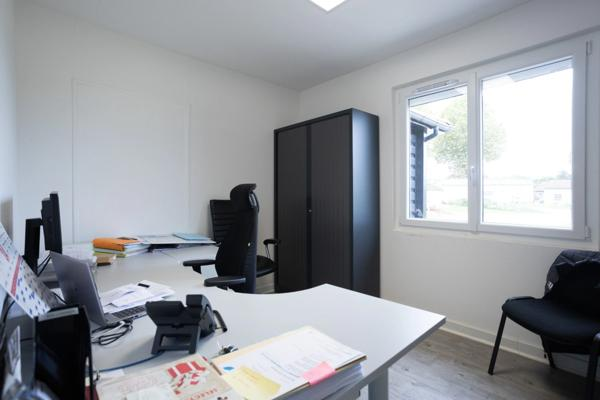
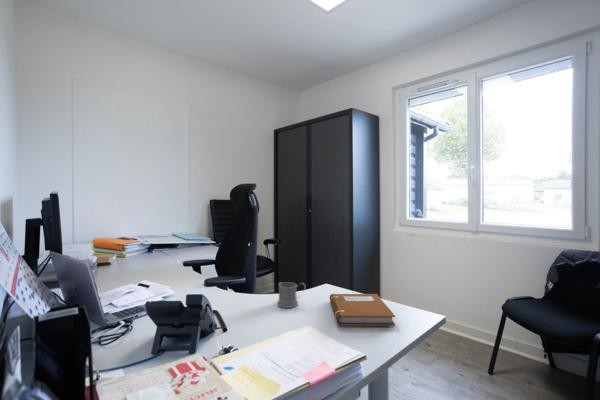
+ mug [276,281,306,309]
+ notebook [329,293,396,327]
